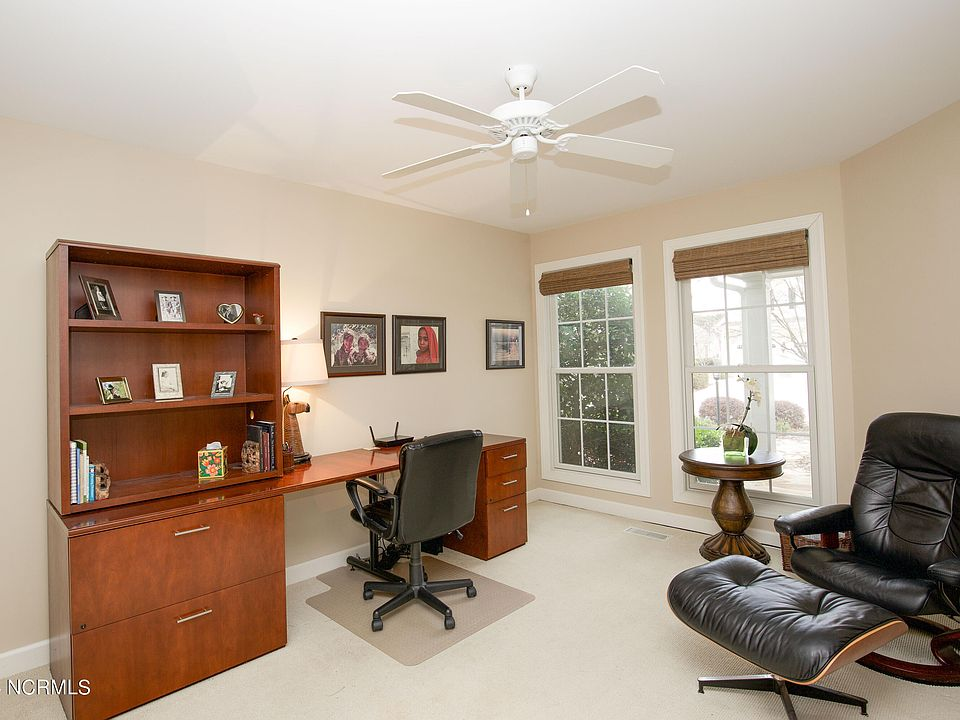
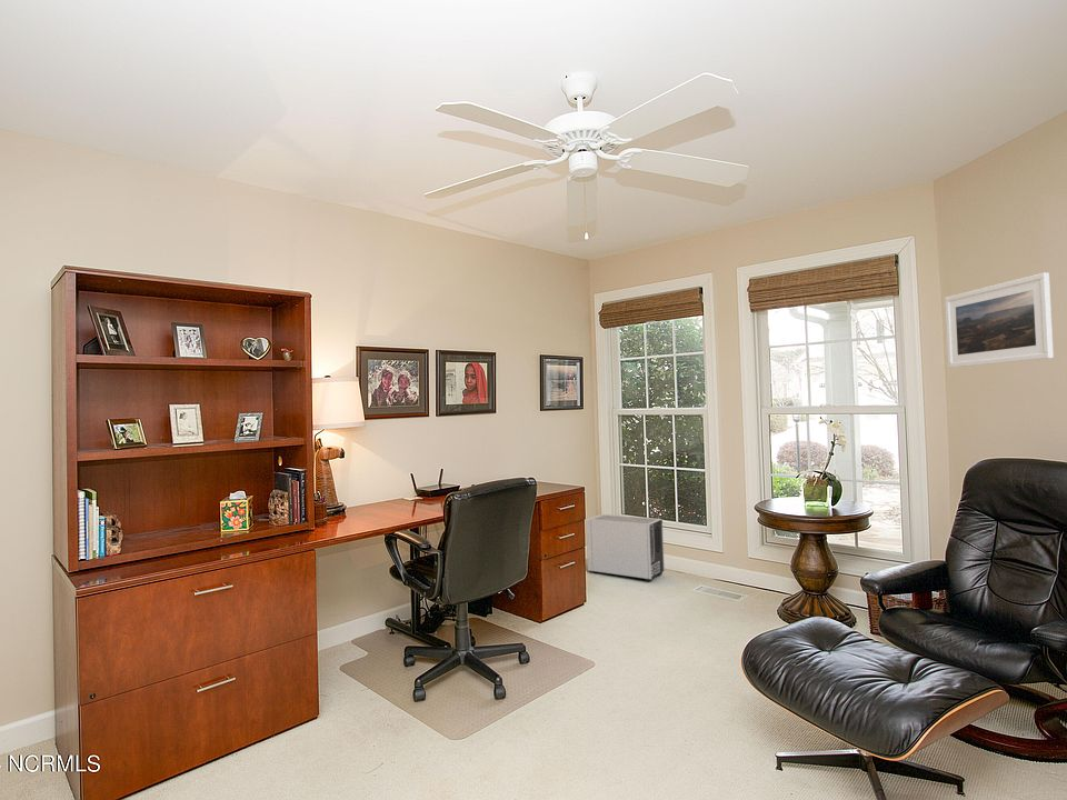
+ air purifier [586,513,666,582]
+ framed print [944,271,1055,369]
